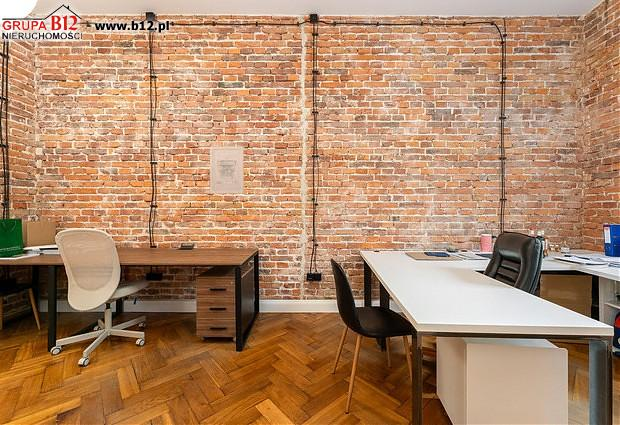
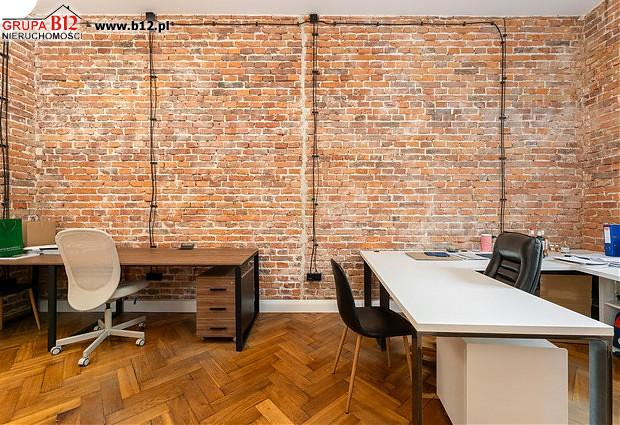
- wall art [209,145,245,195]
